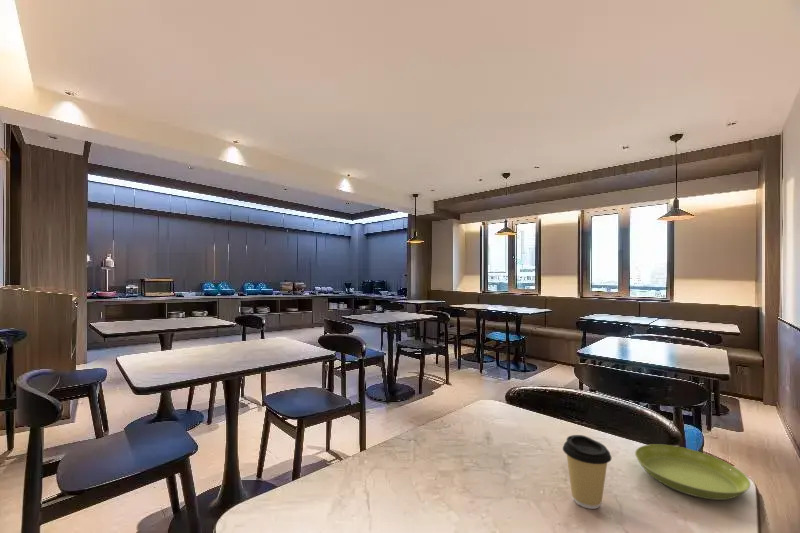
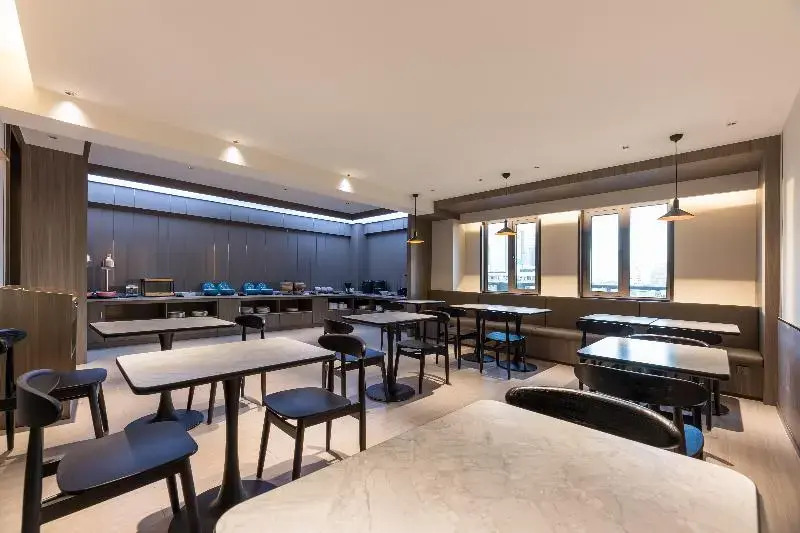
- coffee cup [562,434,612,510]
- saucer [634,443,752,501]
